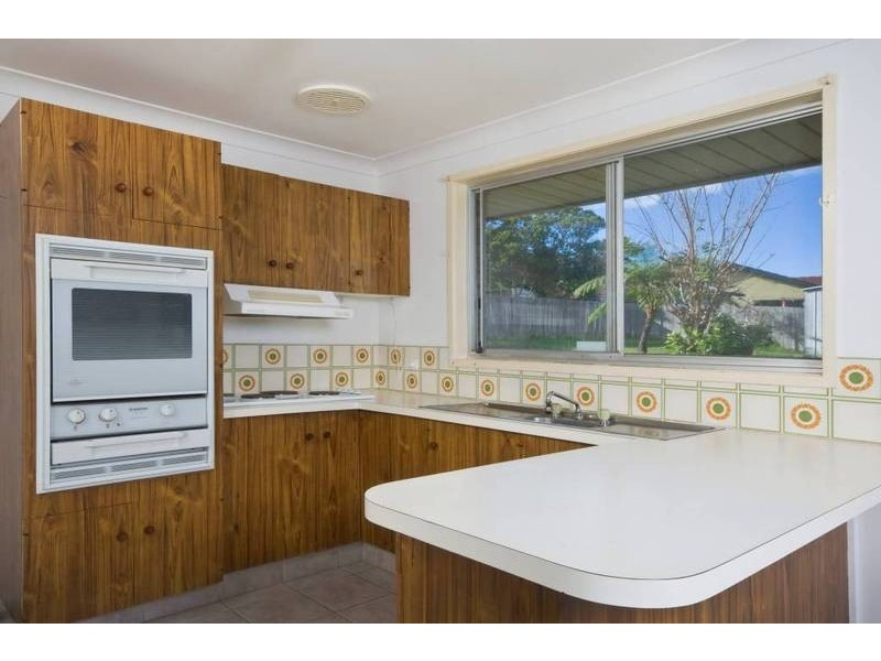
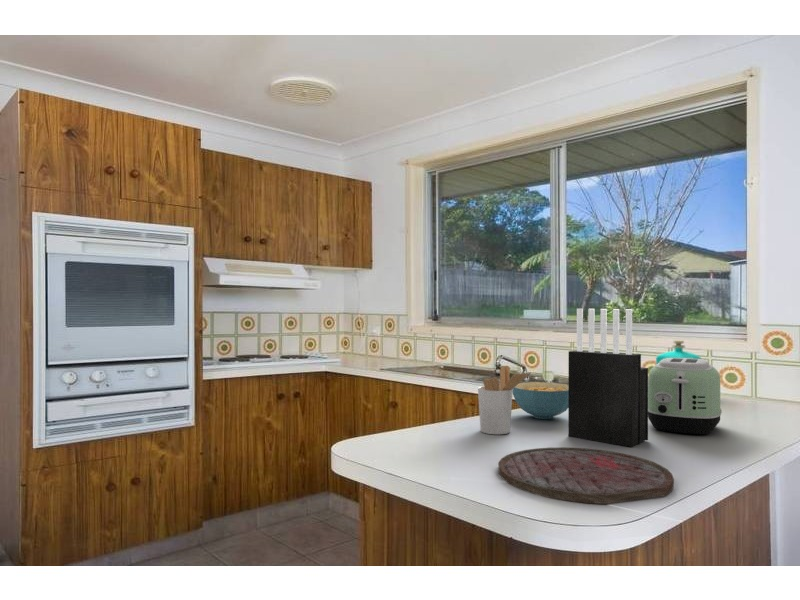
+ cutting board [498,446,675,505]
+ toaster [648,358,723,436]
+ soap bottle [655,339,702,365]
+ utensil holder [477,365,532,435]
+ cereal bowl [512,381,569,420]
+ knife block [567,308,649,448]
